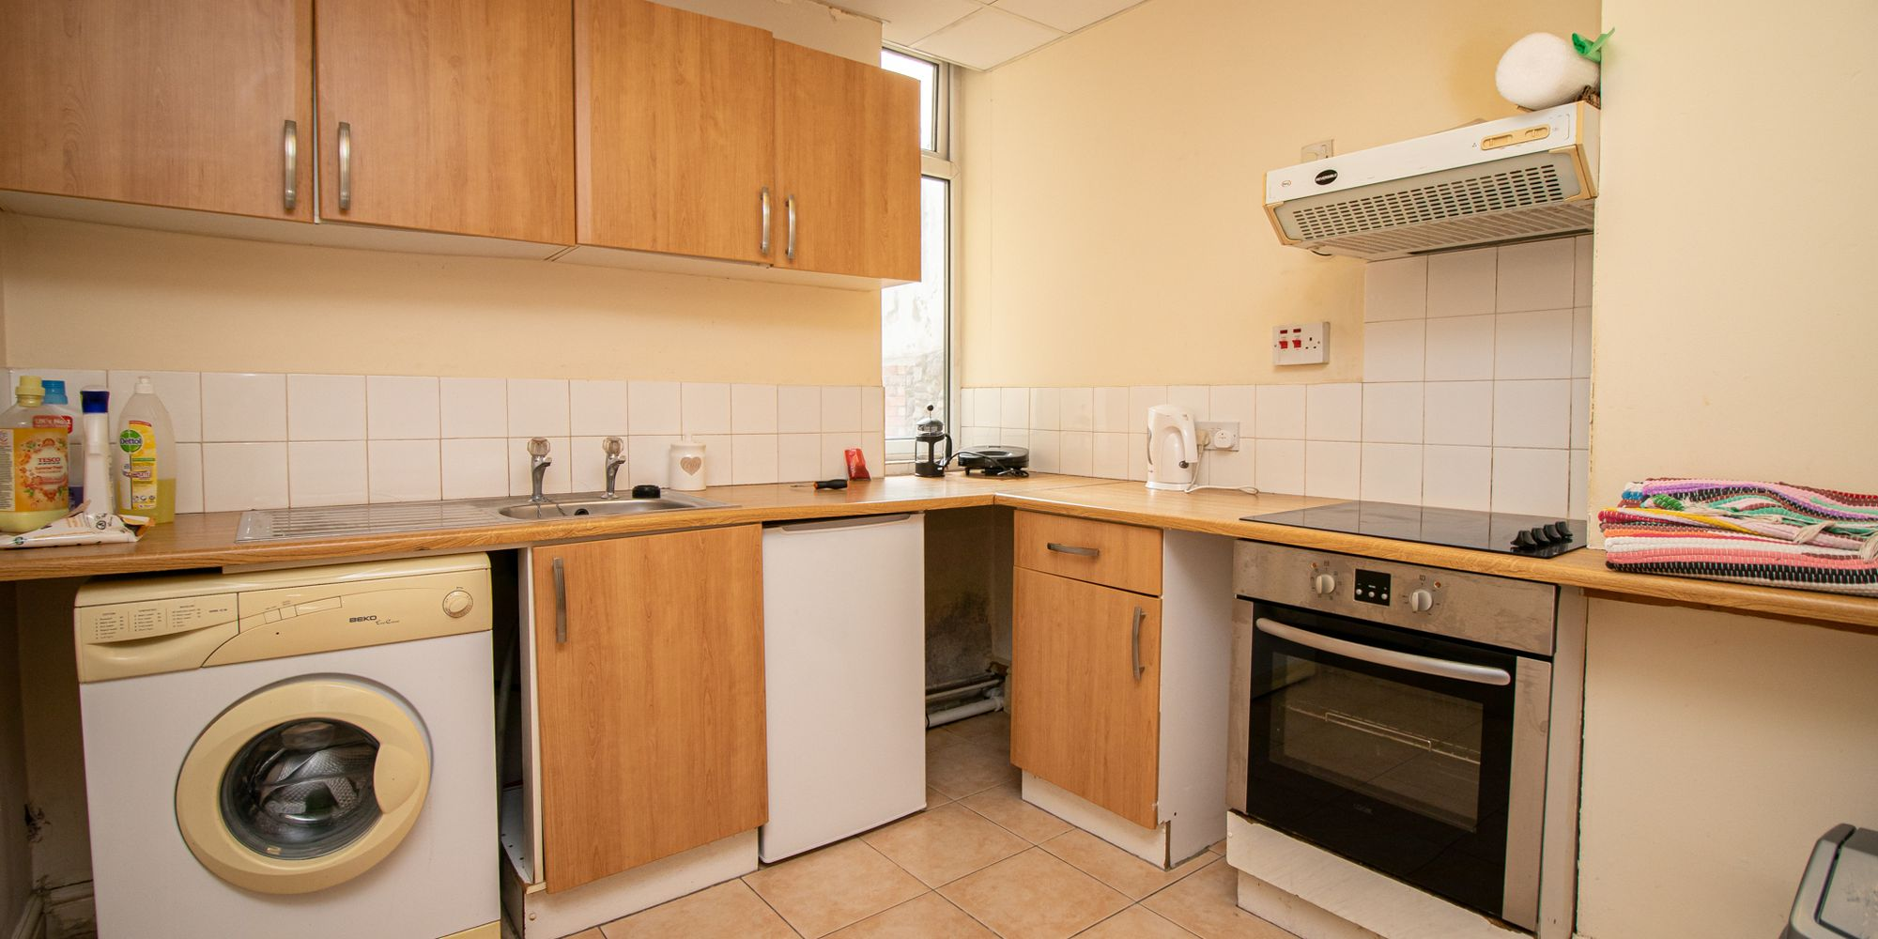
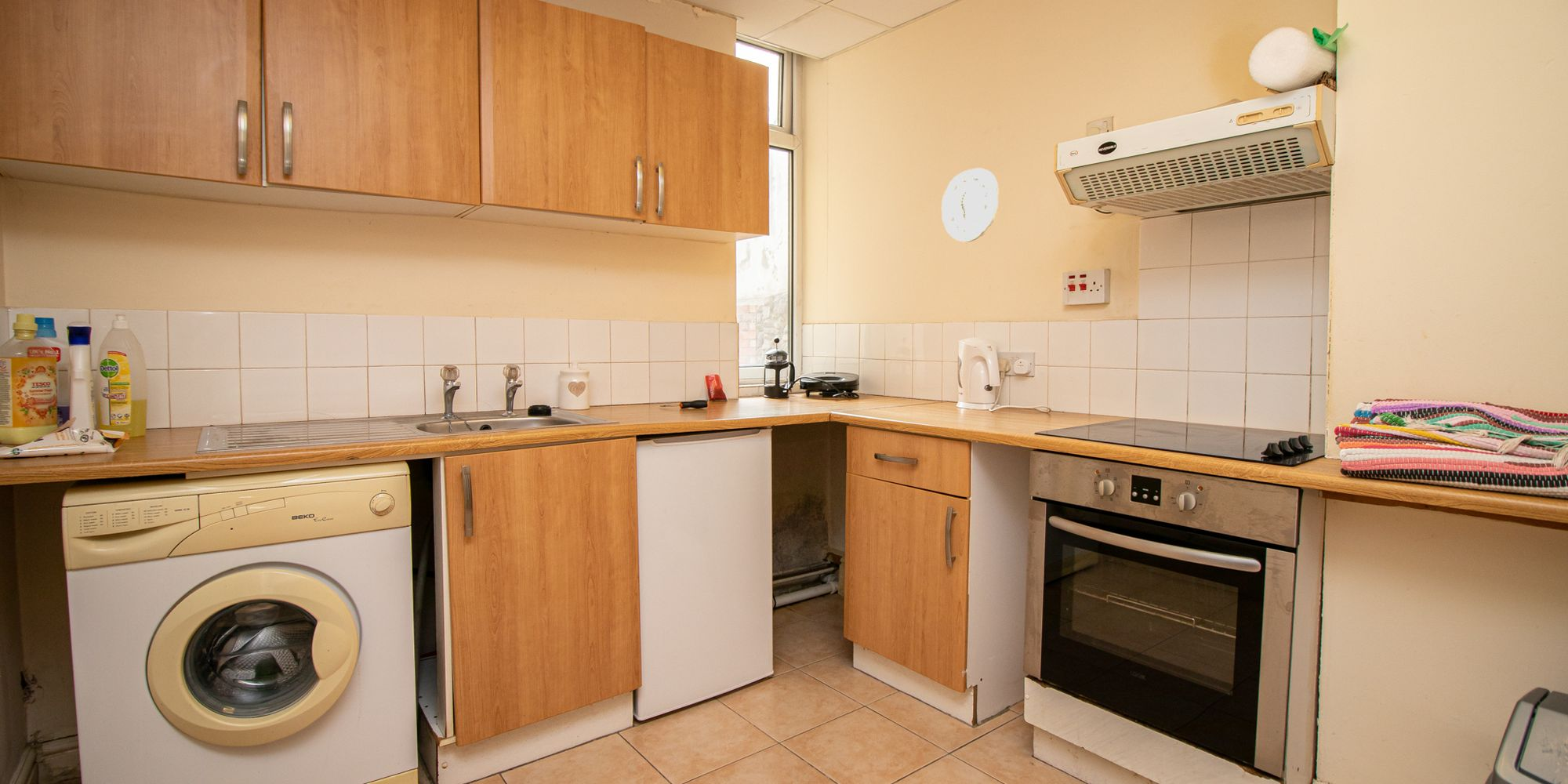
+ decorative plate [941,167,1000,243]
